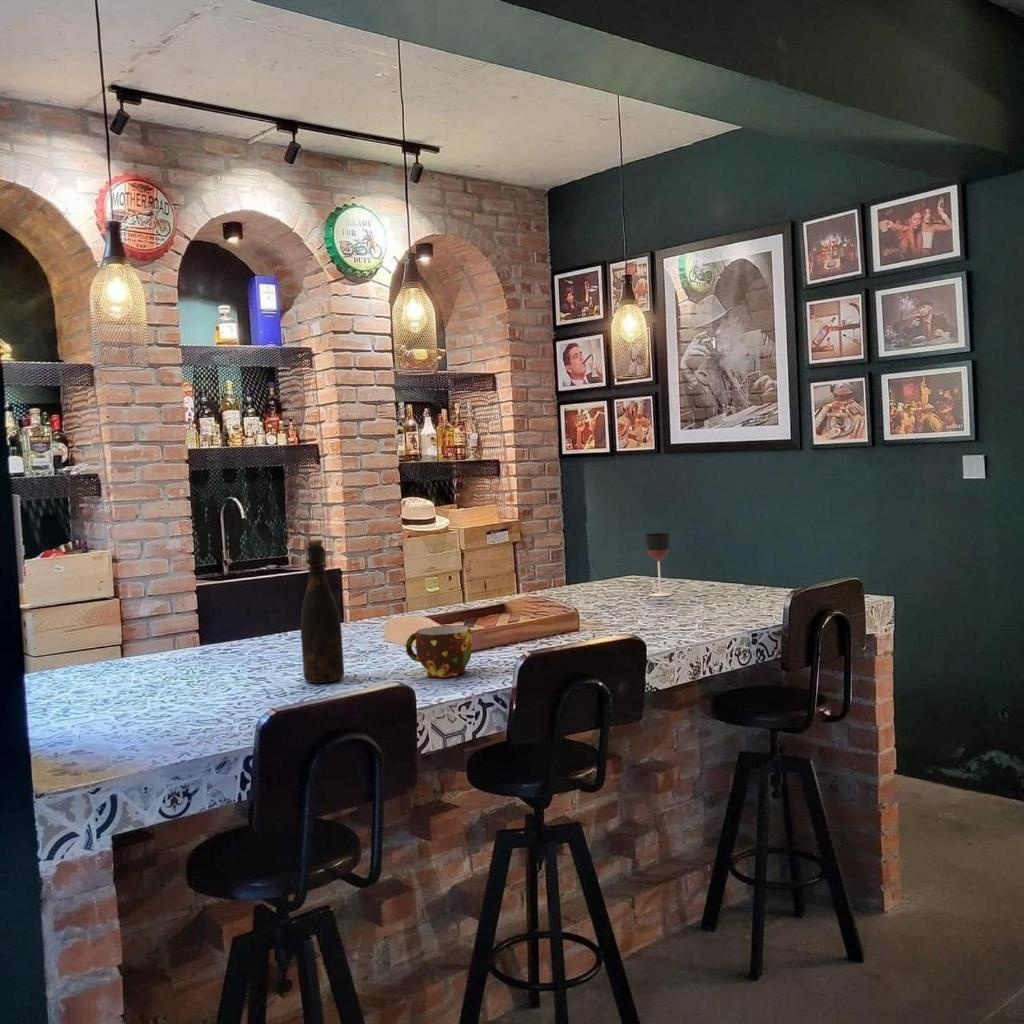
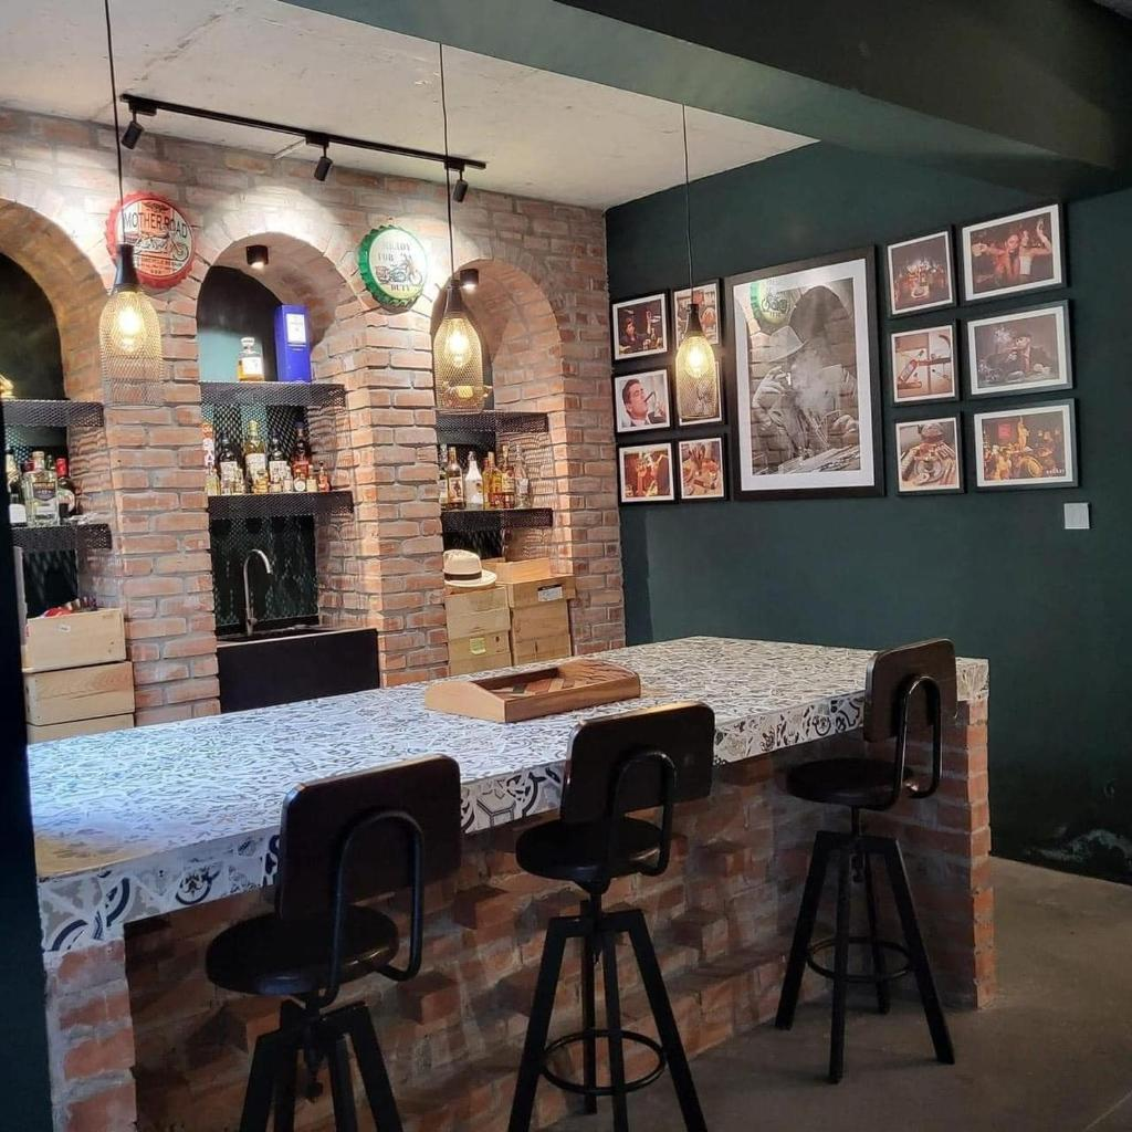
- bottle [300,539,345,684]
- wineglass [644,532,673,597]
- cup [405,625,473,678]
